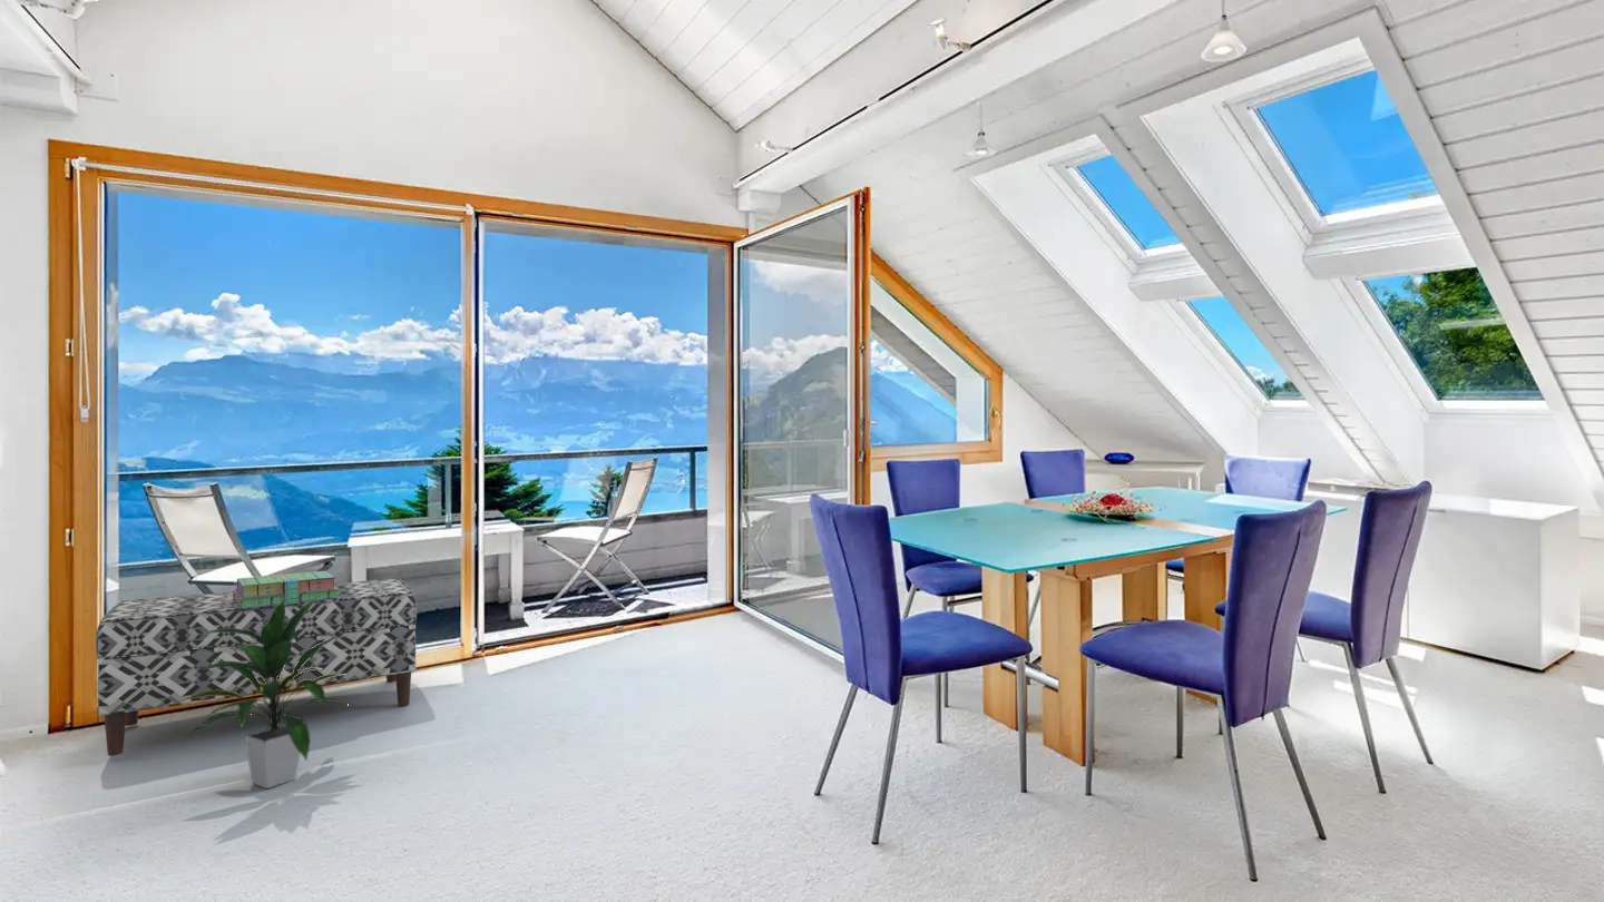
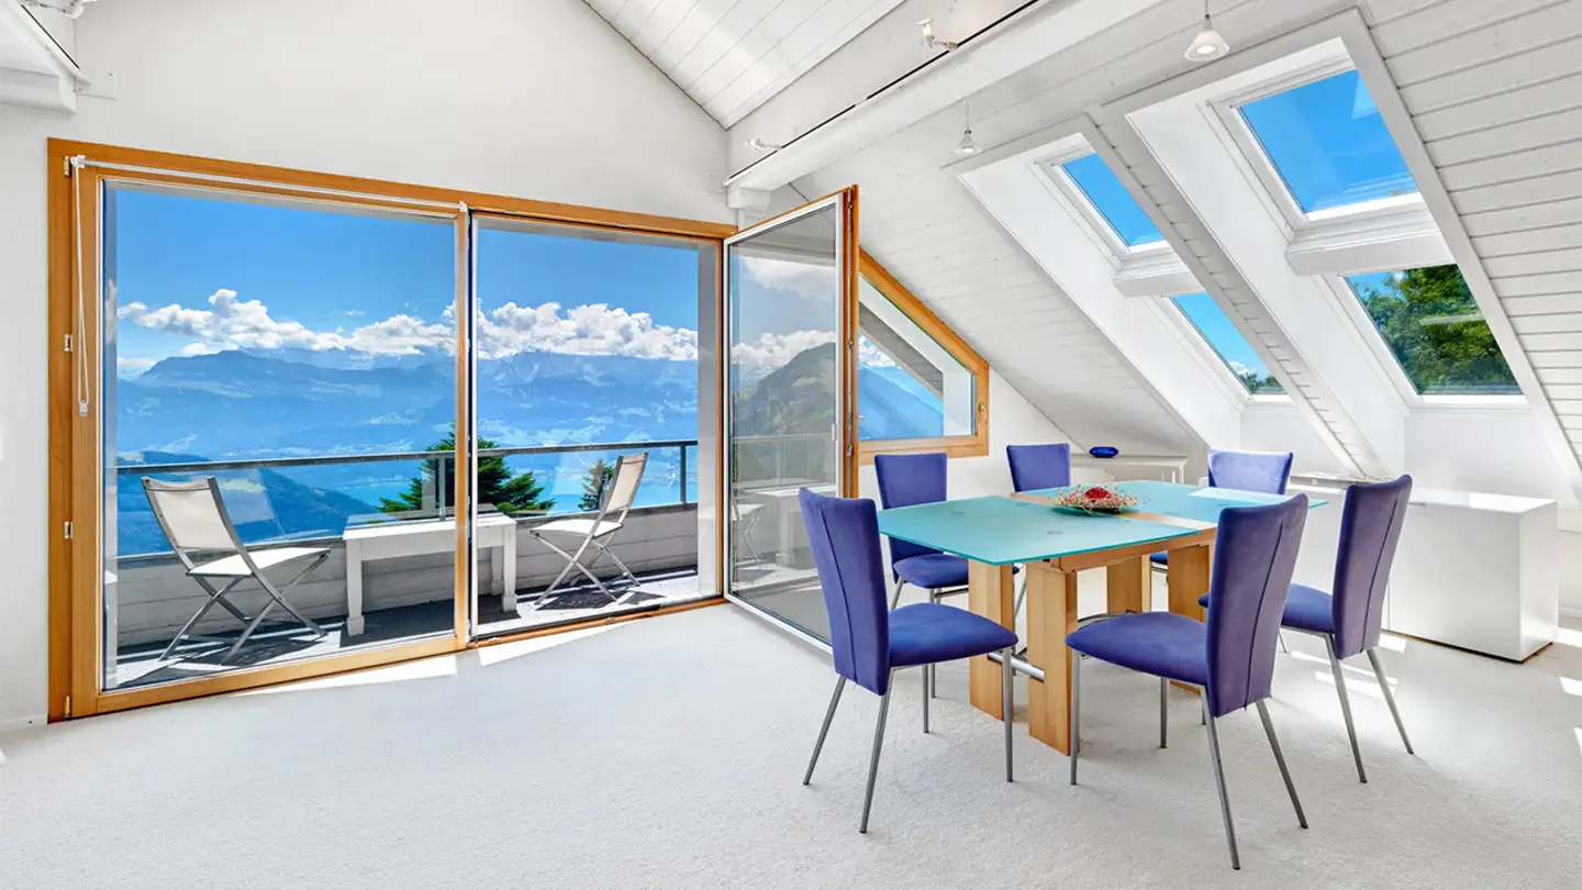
- bench [95,577,418,757]
- stack of books [232,570,339,609]
- indoor plant [176,595,346,790]
